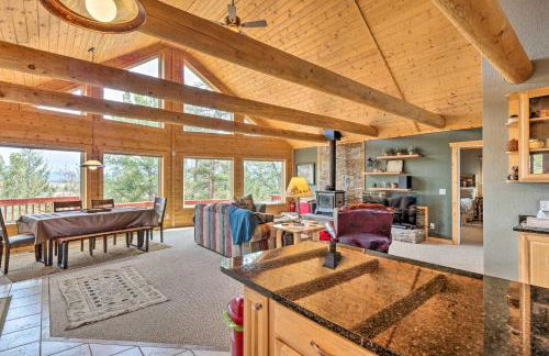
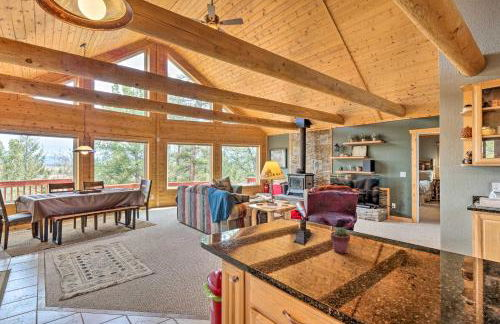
+ potted succulent [330,226,351,255]
